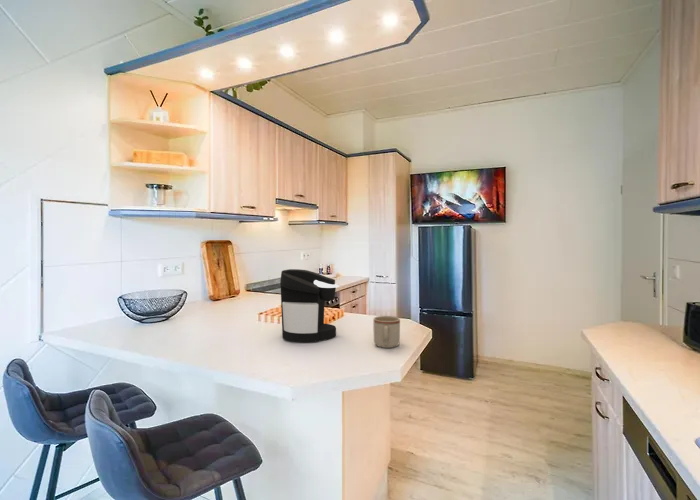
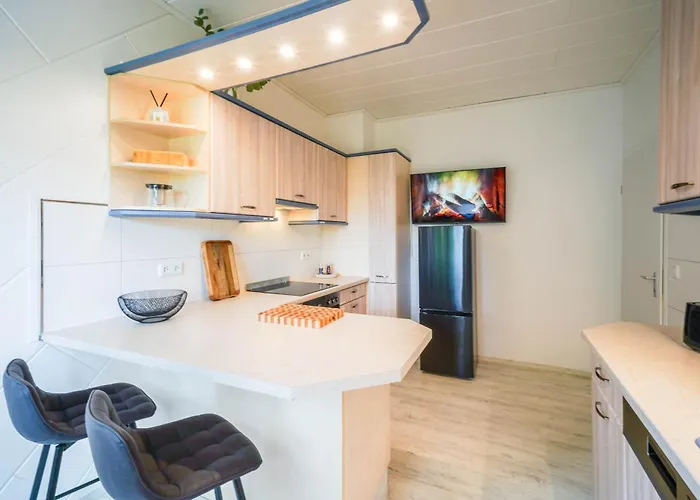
- mug [372,315,401,349]
- coffee maker [279,268,340,343]
